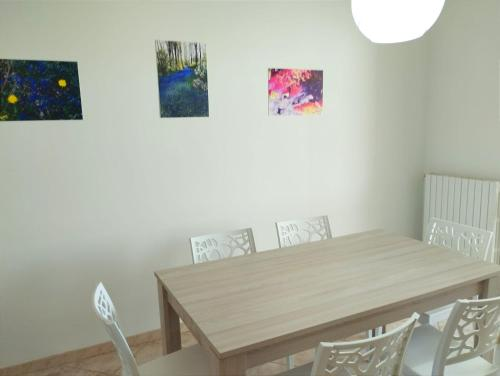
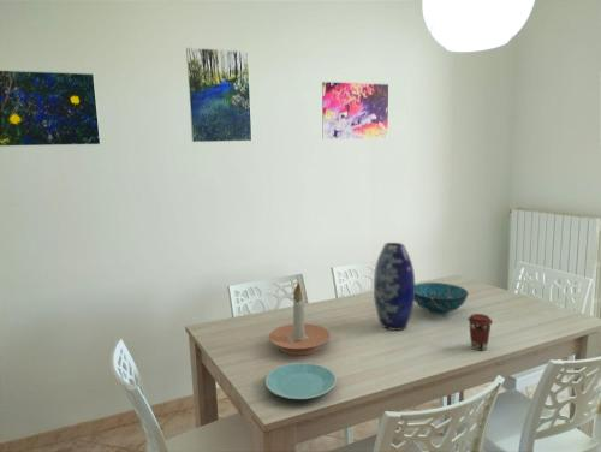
+ vase [373,242,416,332]
+ decorative bowl [415,281,470,316]
+ candle holder [268,282,332,356]
+ coffee cup [466,313,494,352]
+ plate [264,362,338,400]
